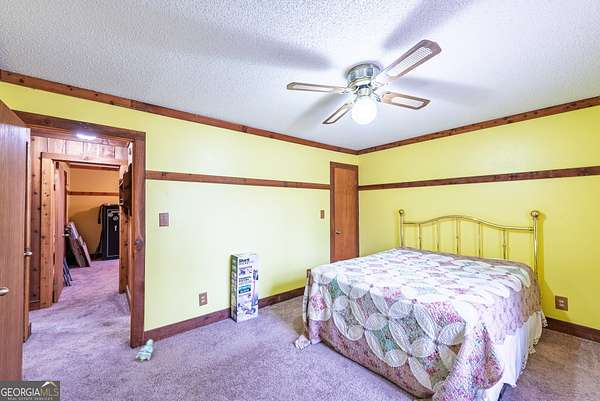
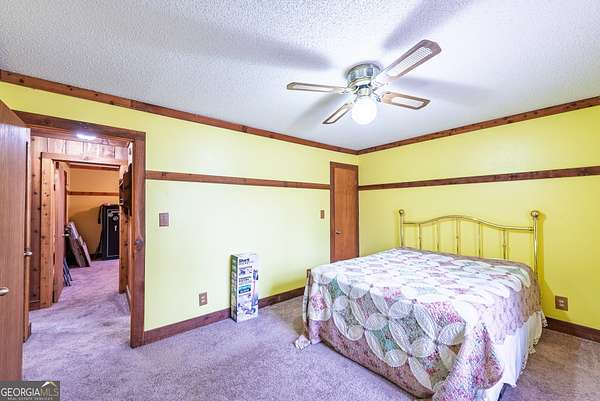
- plush toy [135,338,154,363]
